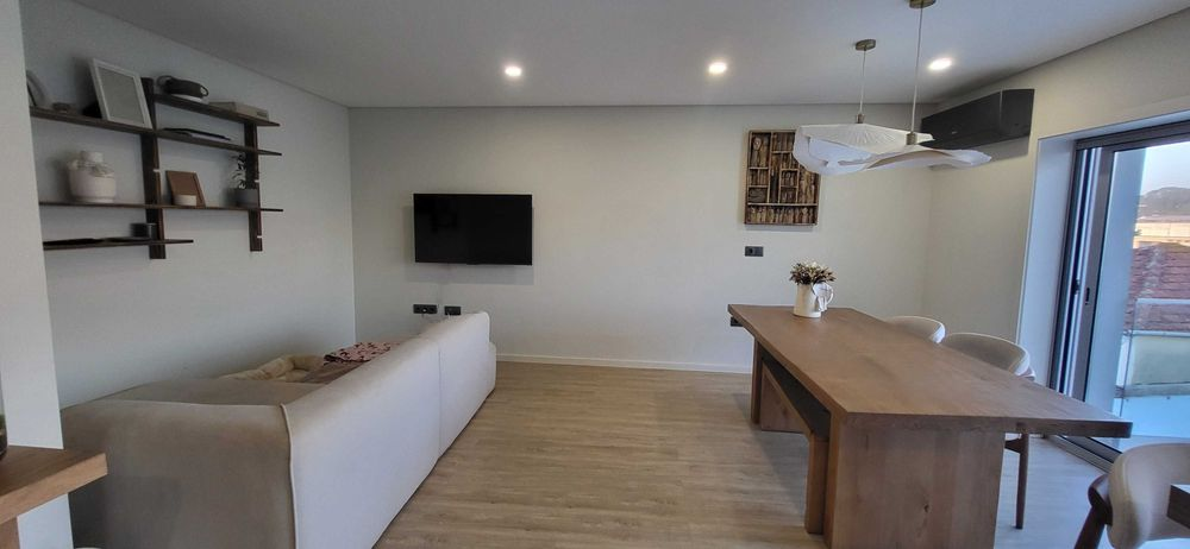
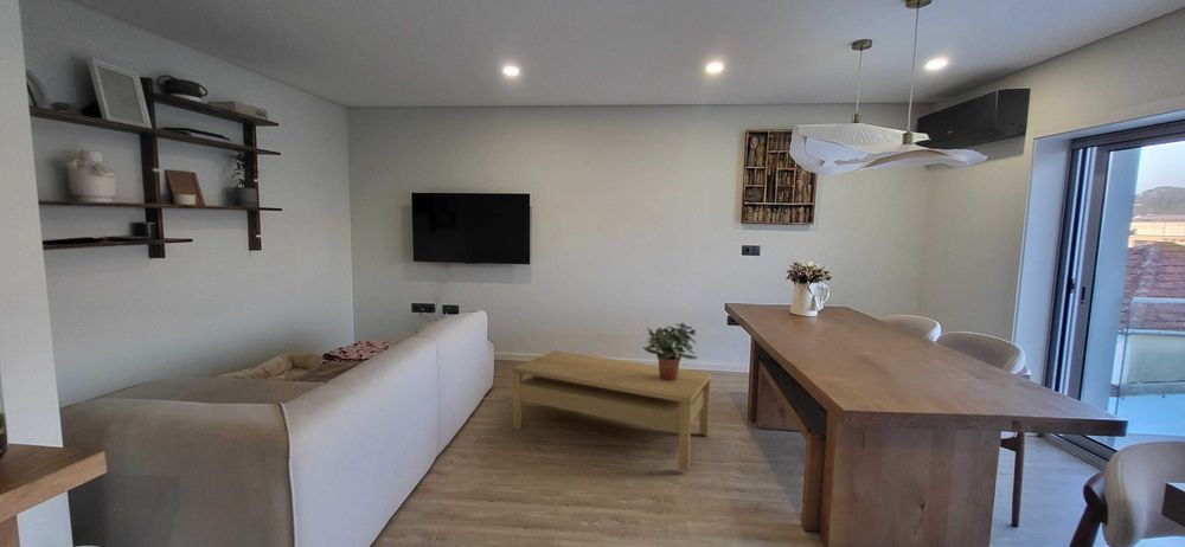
+ potted plant [641,322,699,381]
+ coffee table [512,349,712,472]
